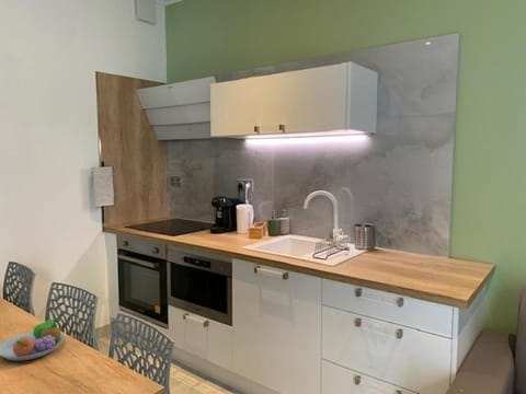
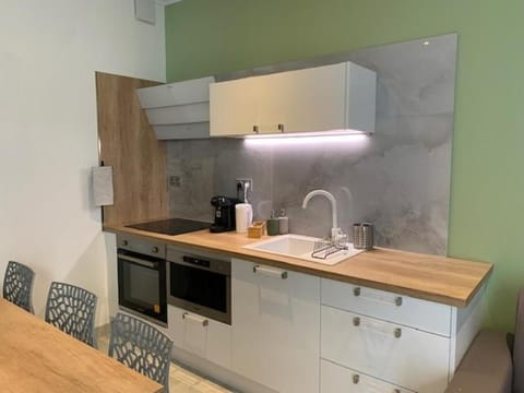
- fruit bowl [0,316,66,361]
